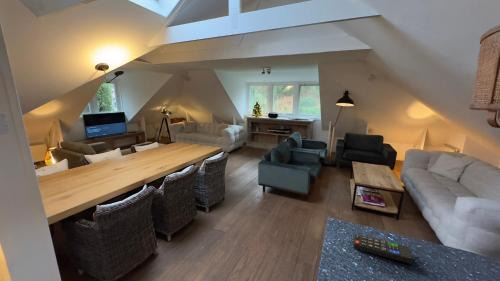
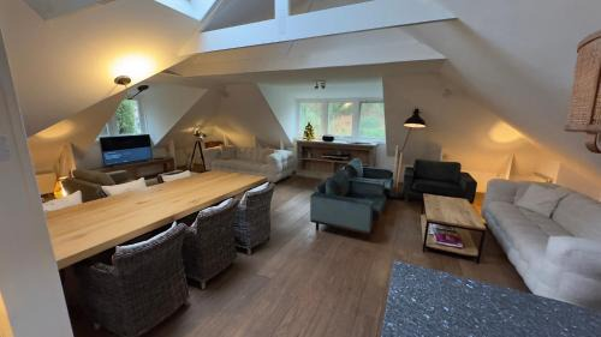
- remote control [352,233,413,265]
